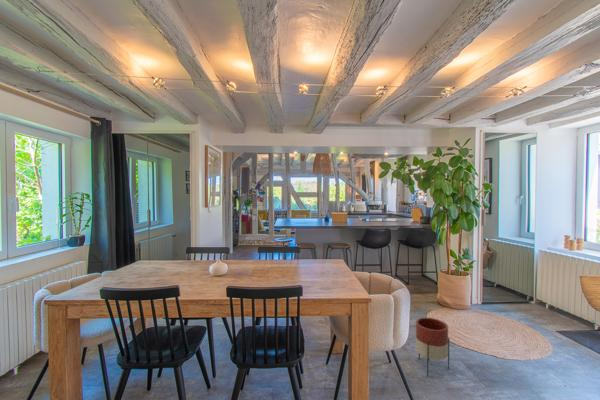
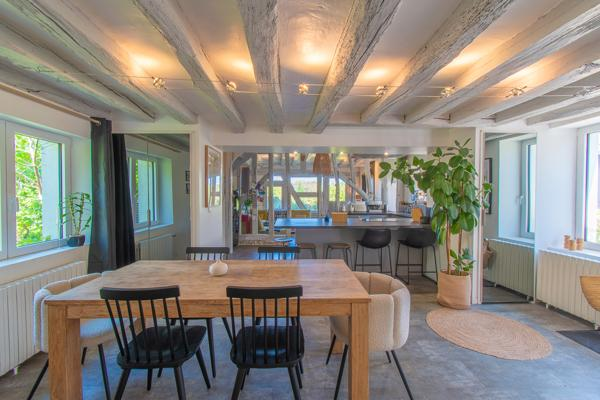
- planter [415,317,450,377]
